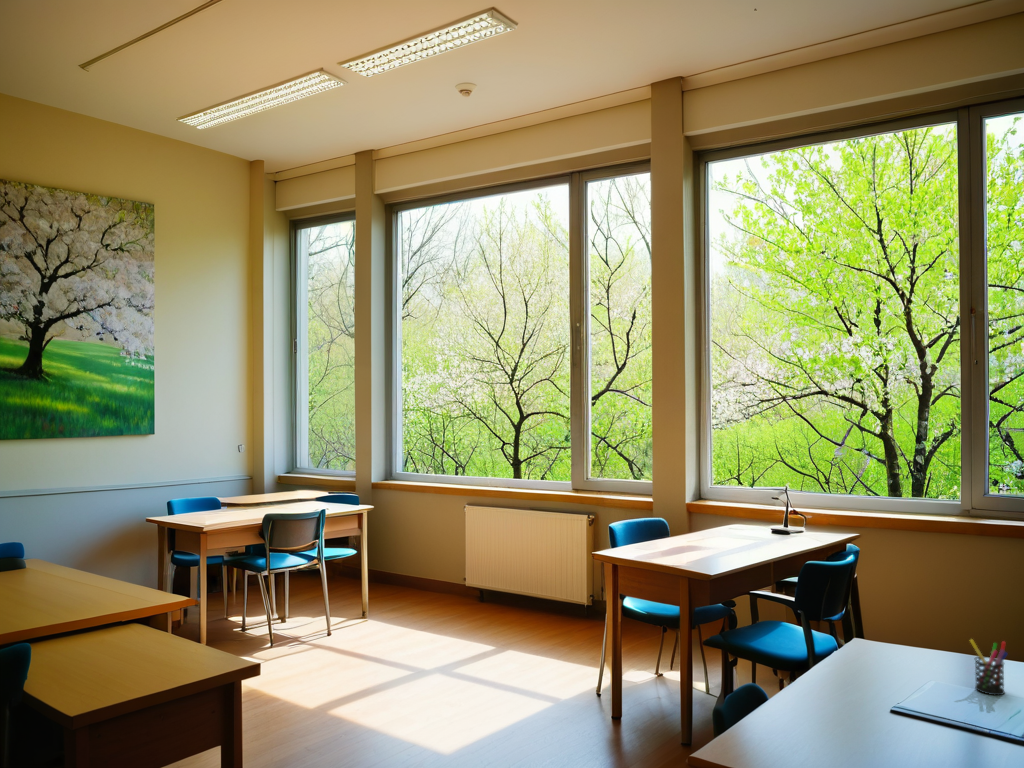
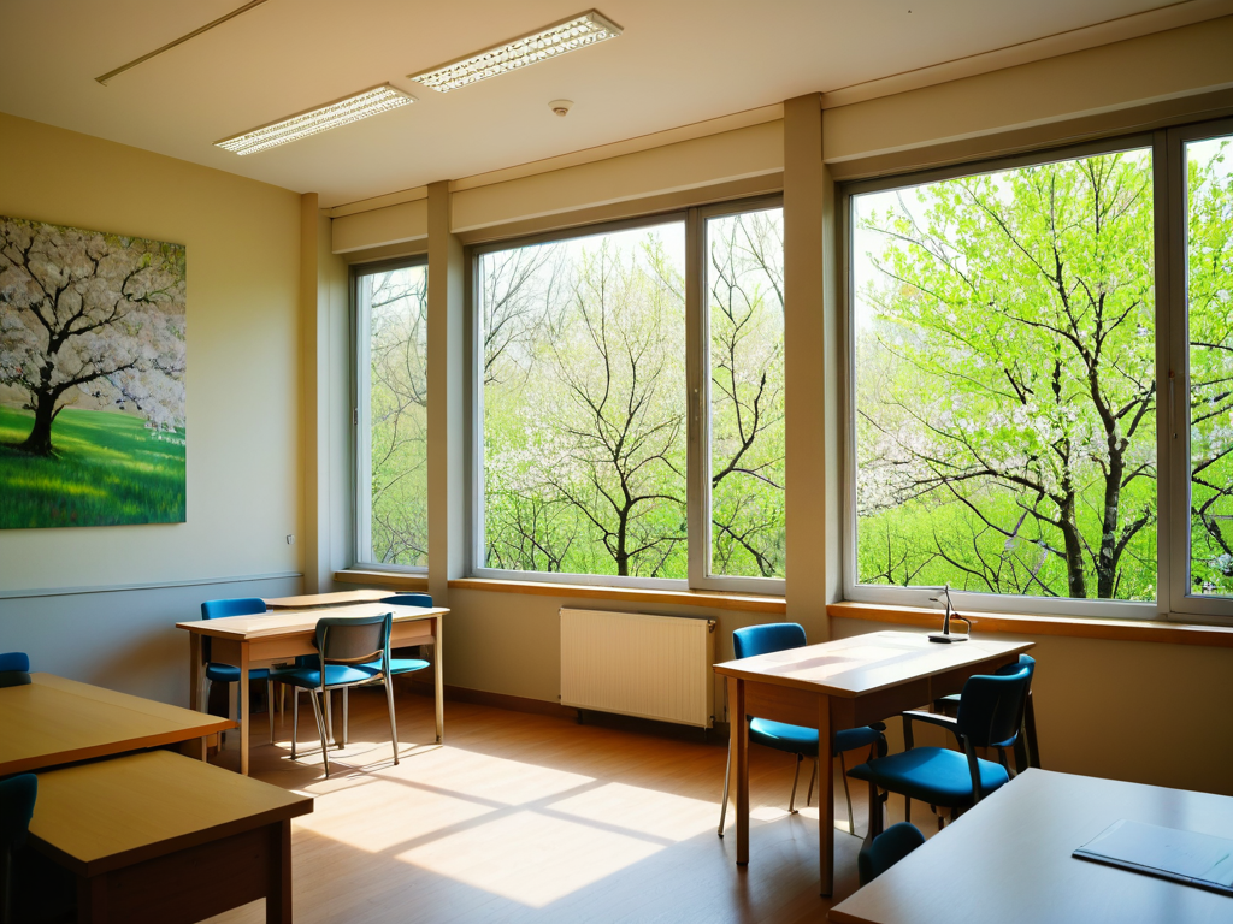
- pen holder [969,638,1009,696]
